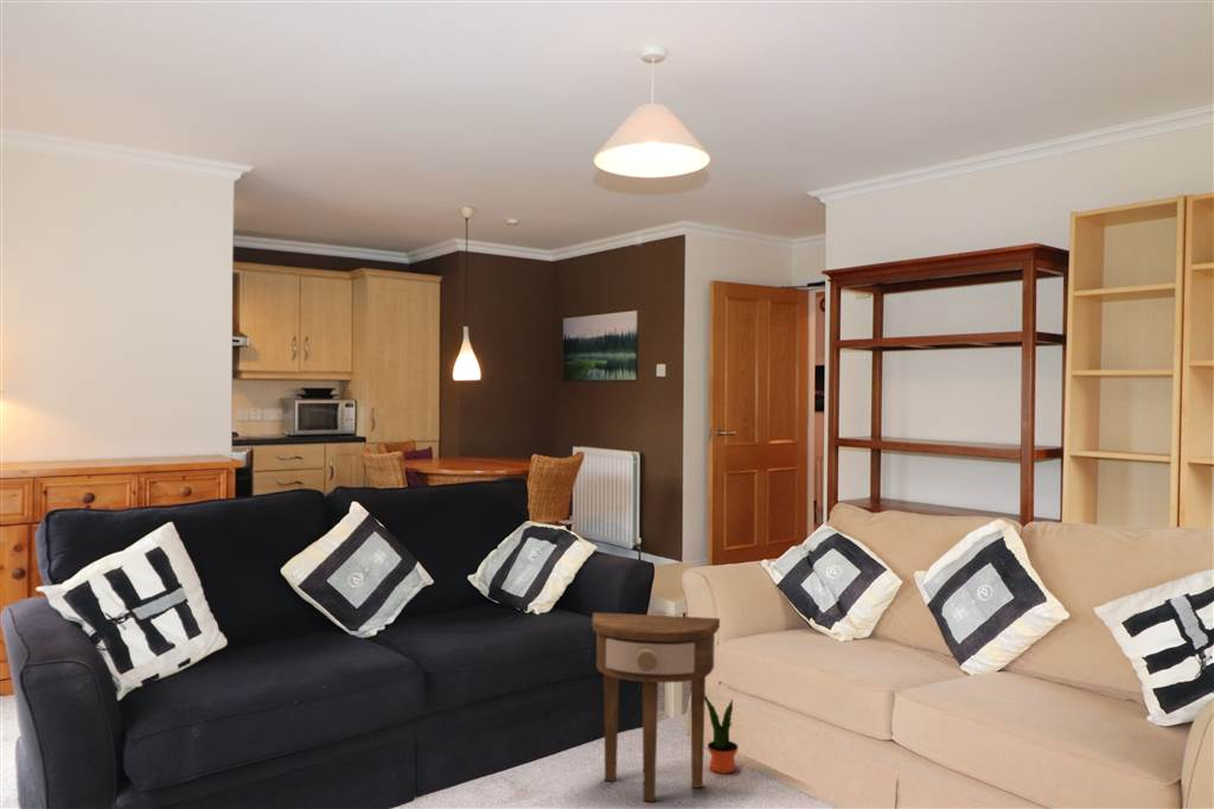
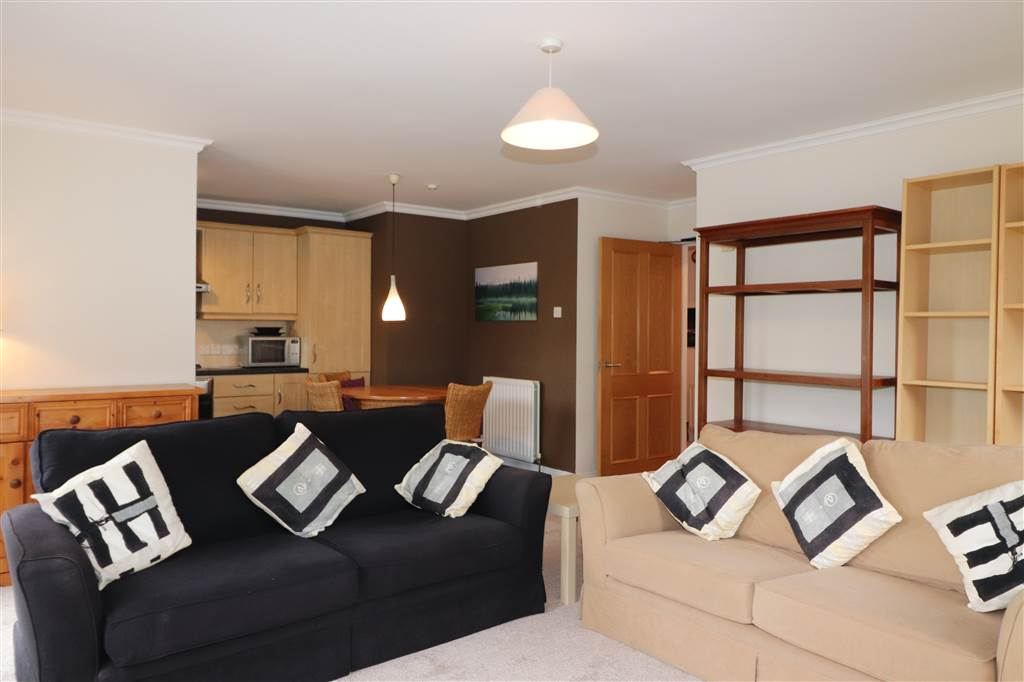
- potted plant [704,695,740,775]
- side table [590,611,721,803]
